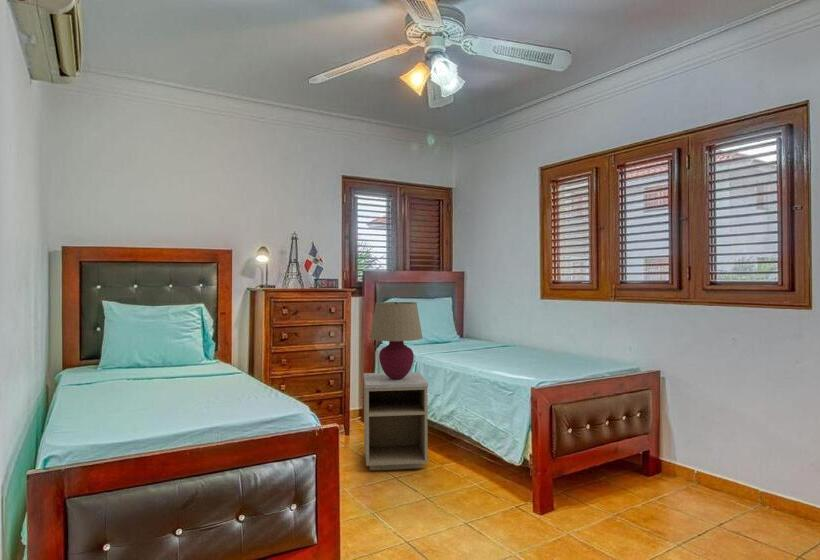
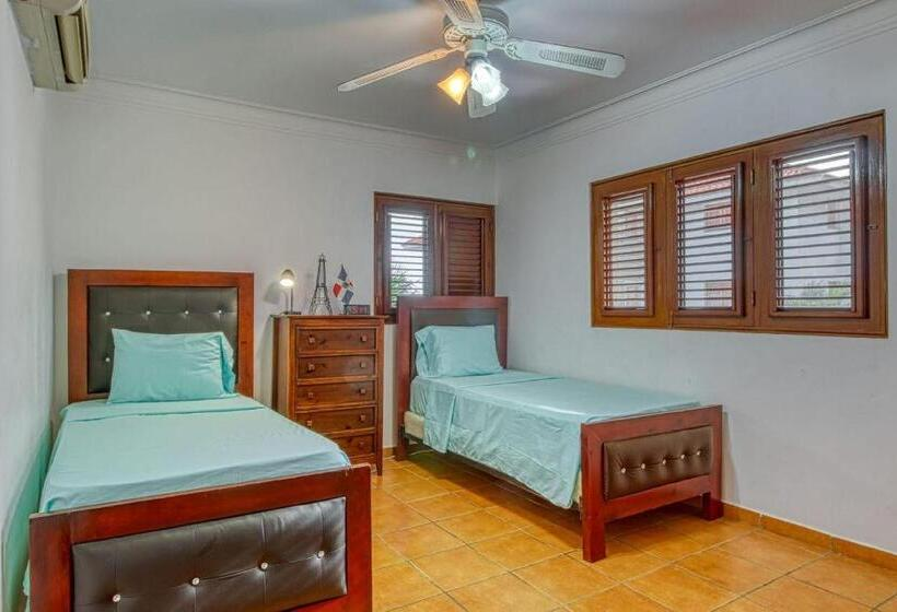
- nightstand [362,371,429,471]
- table lamp [369,301,424,379]
